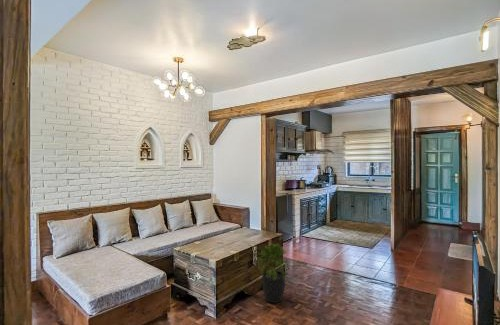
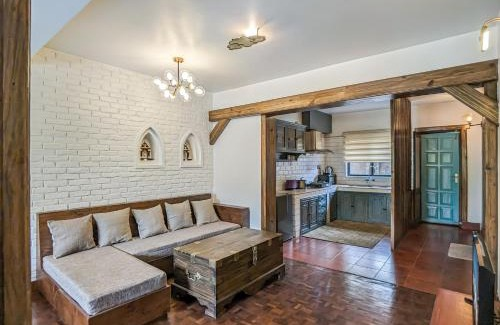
- potted plant [256,242,293,304]
